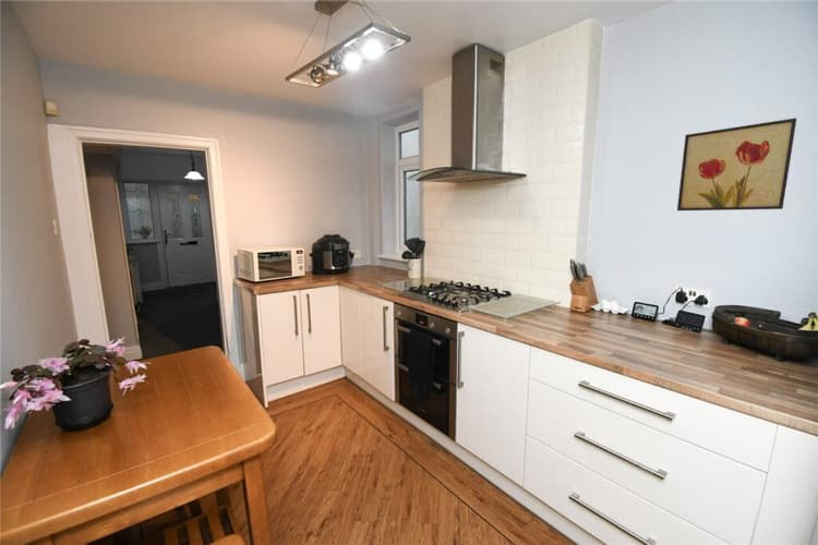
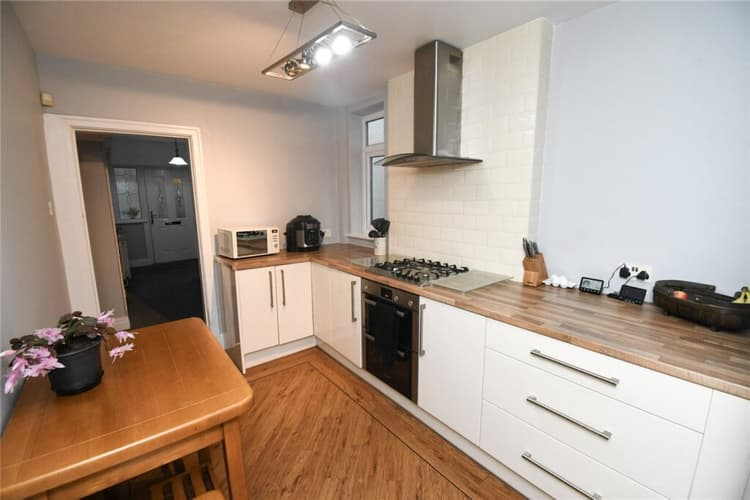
- wall art [676,117,797,211]
